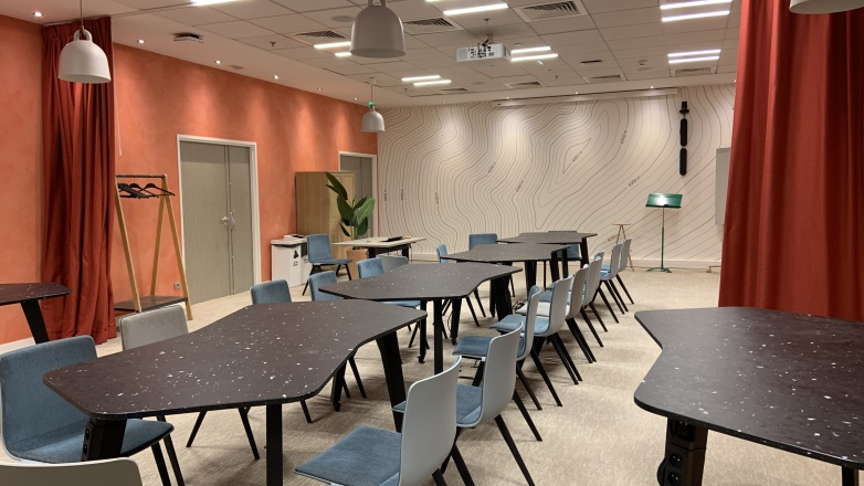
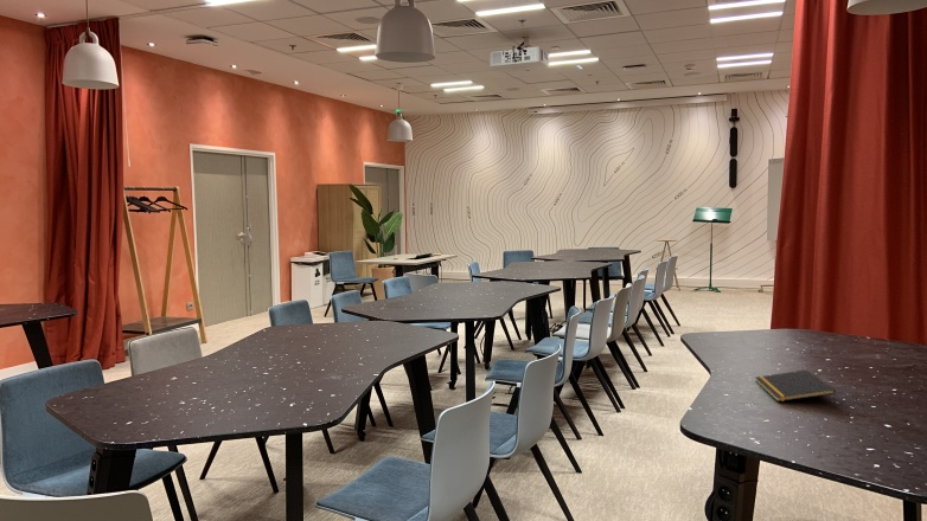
+ notepad [754,368,837,403]
